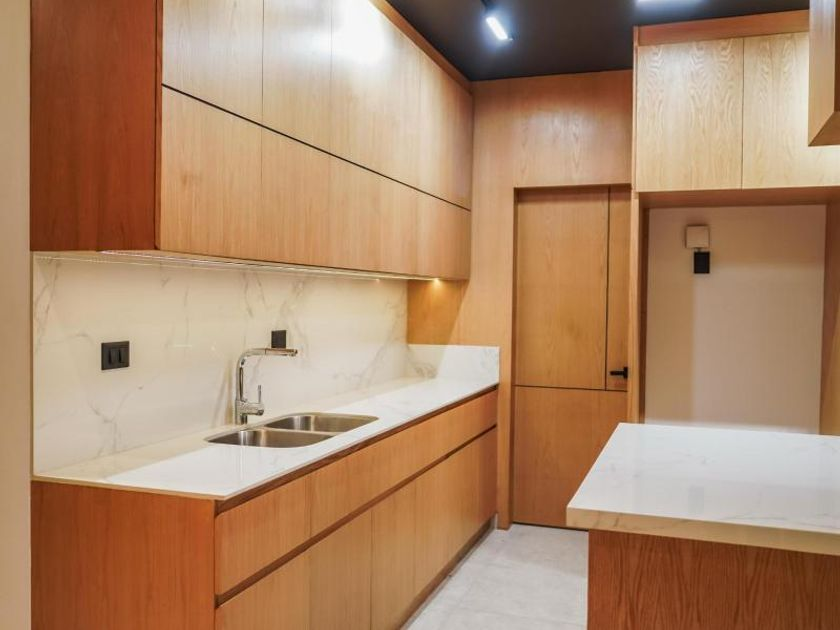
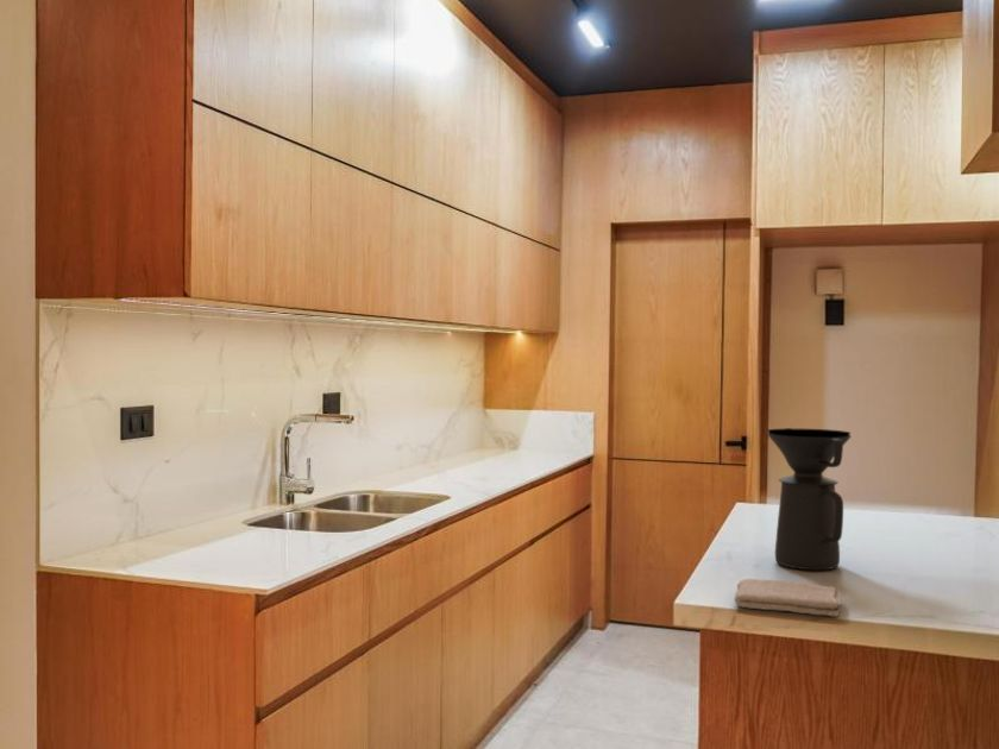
+ washcloth [734,578,844,617]
+ coffee maker [766,427,853,571]
